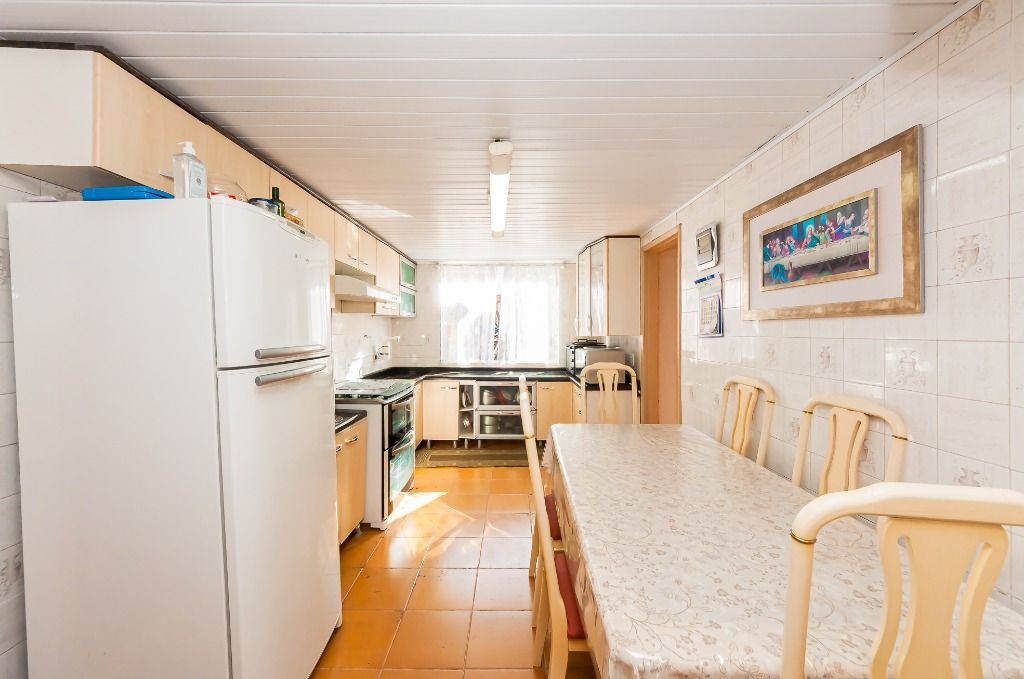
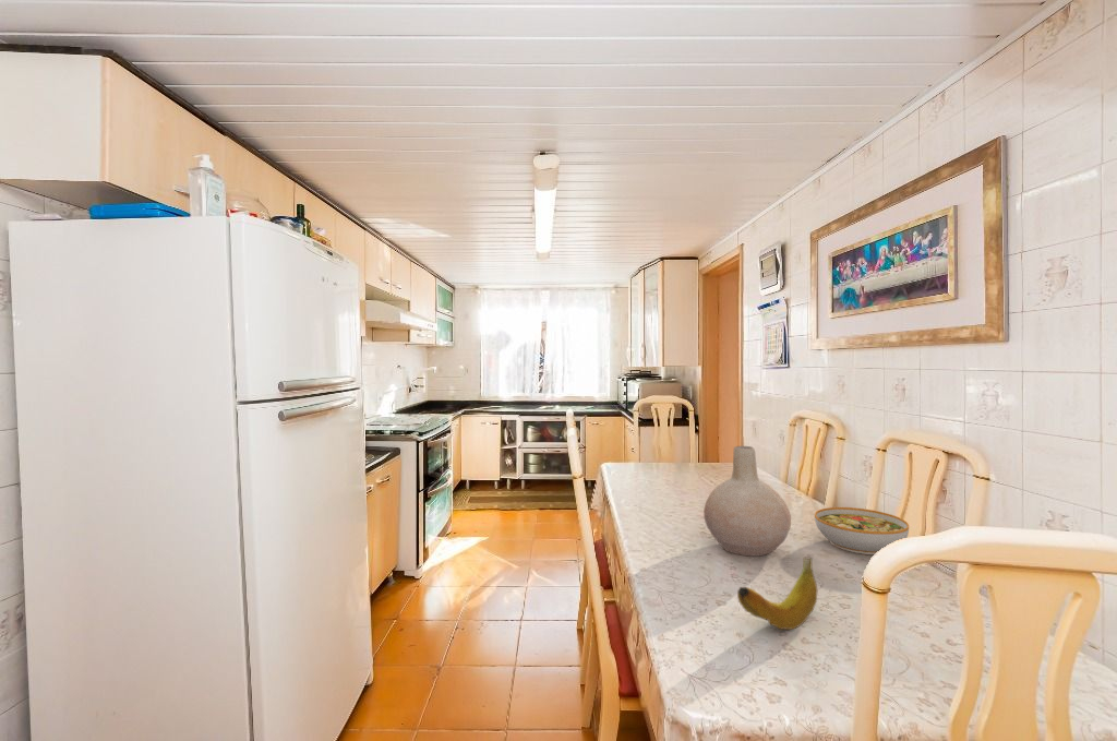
+ vase [702,445,792,558]
+ fruit [736,555,818,631]
+ bowl [814,506,910,555]
